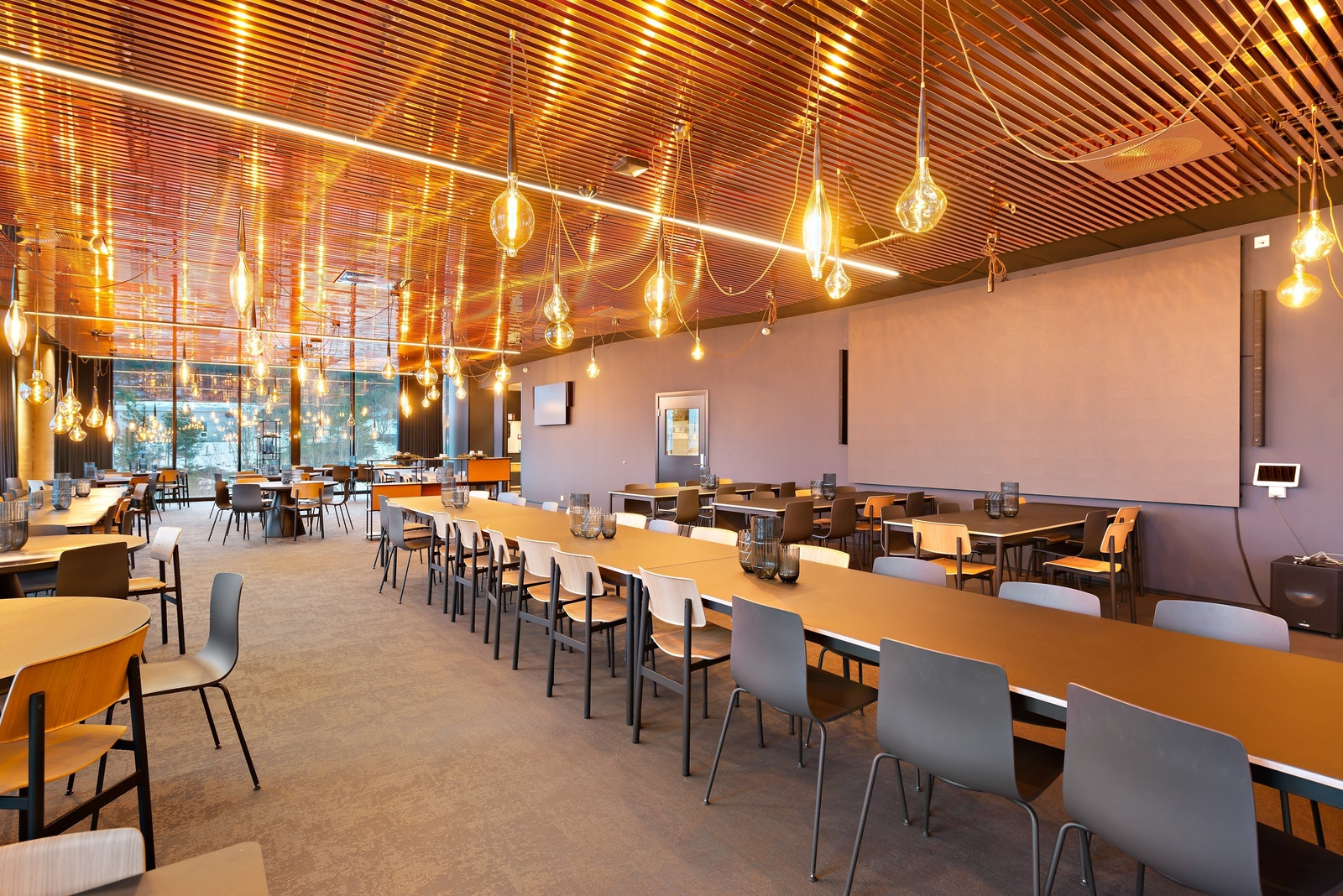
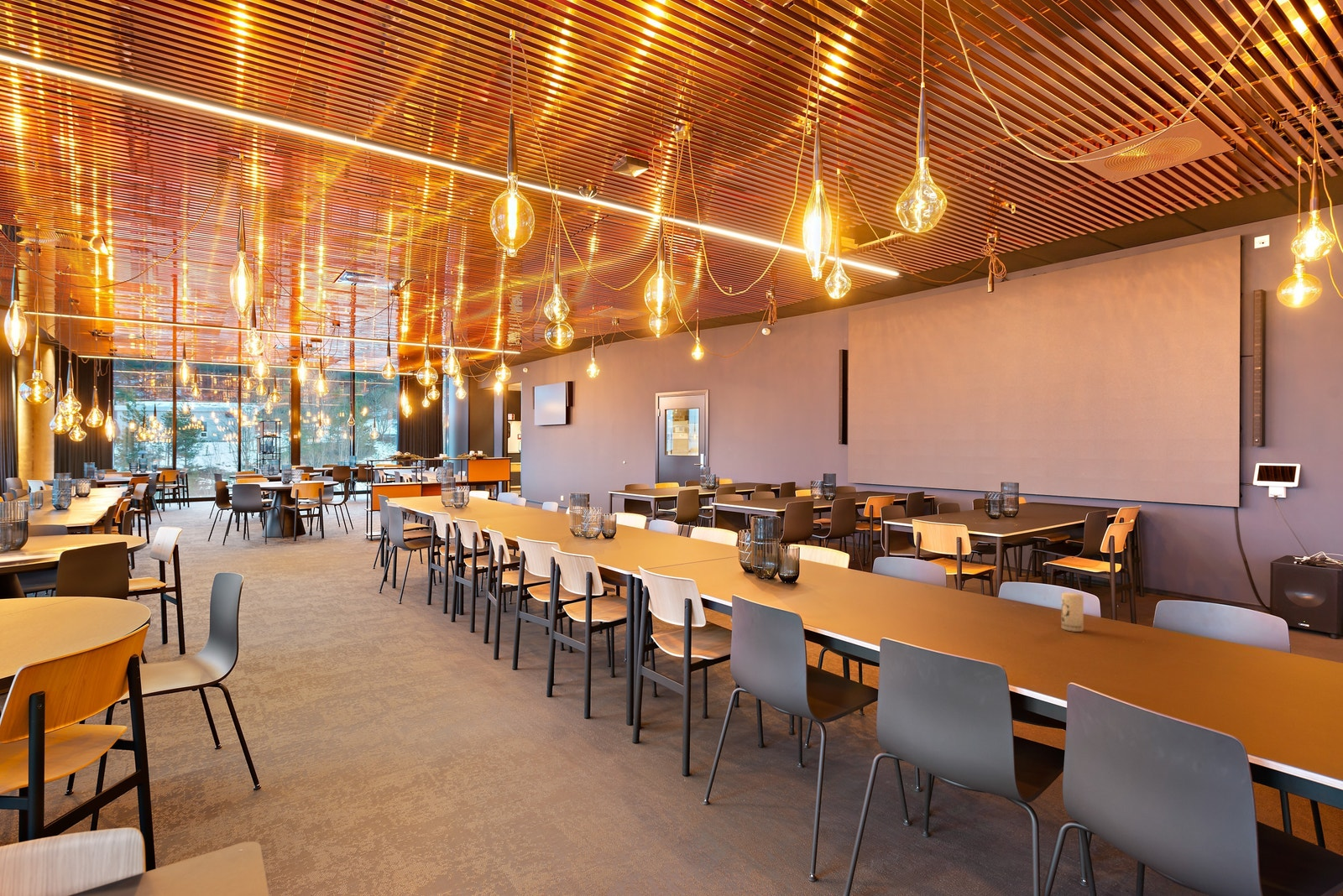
+ candle [1061,591,1084,633]
